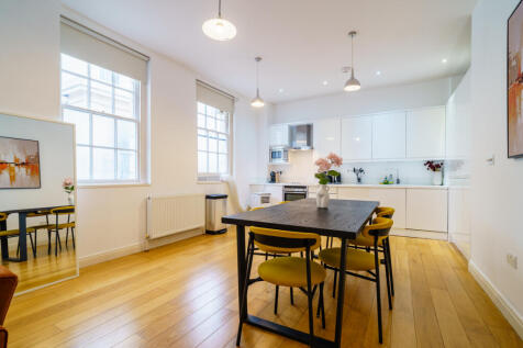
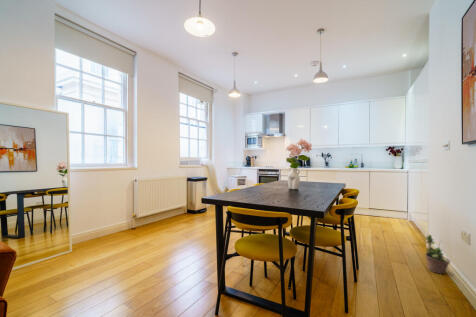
+ potted plant [424,234,451,275]
